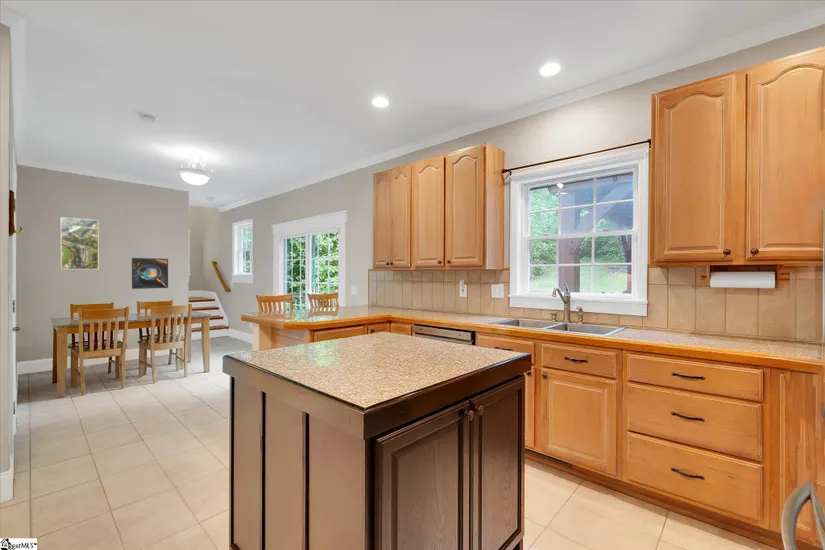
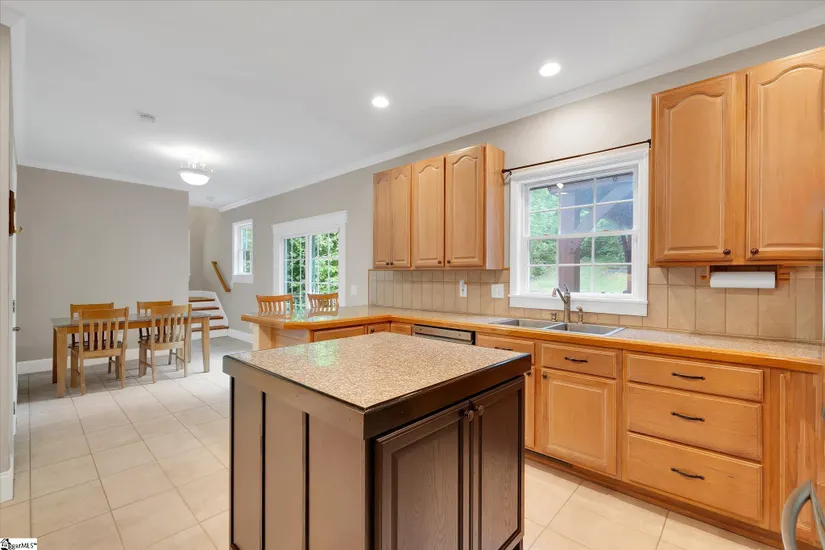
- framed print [60,216,99,270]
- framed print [131,257,169,290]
